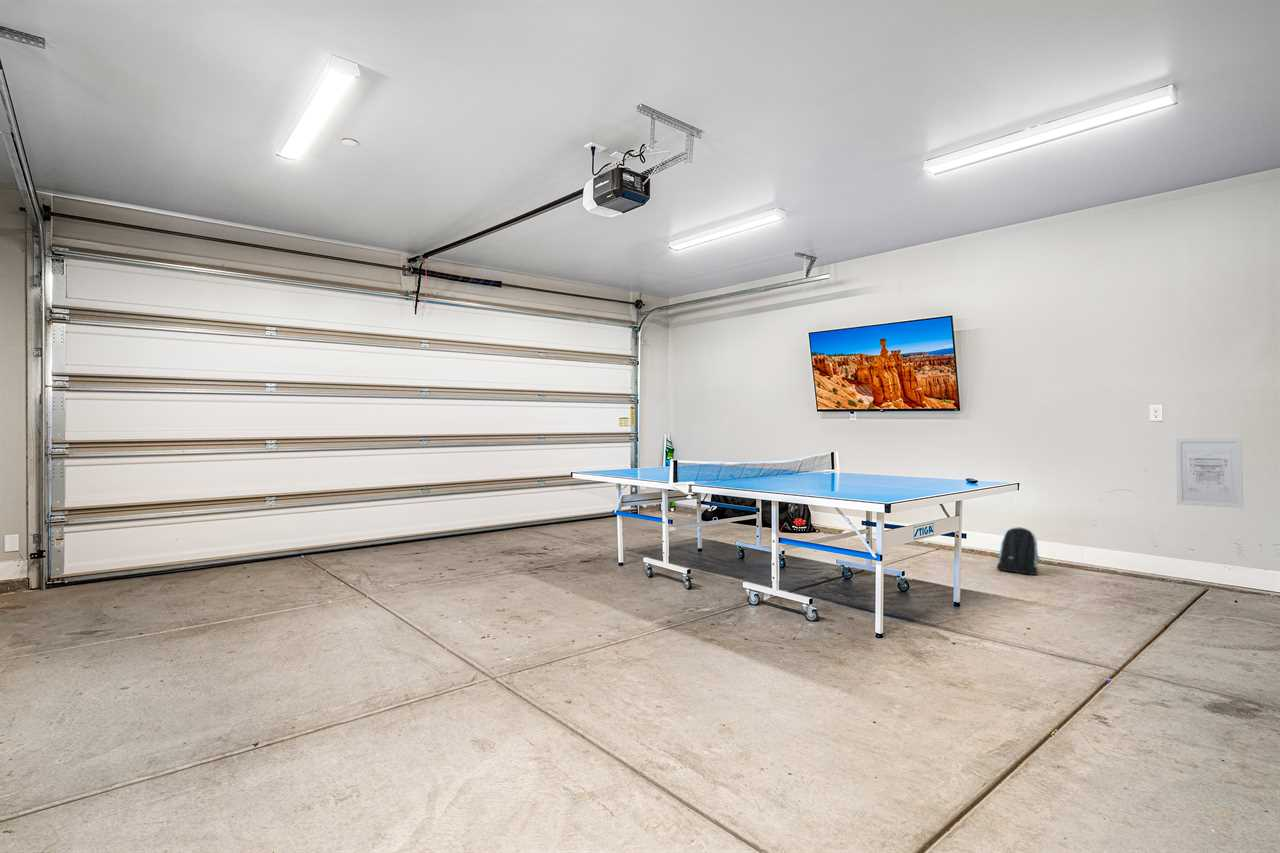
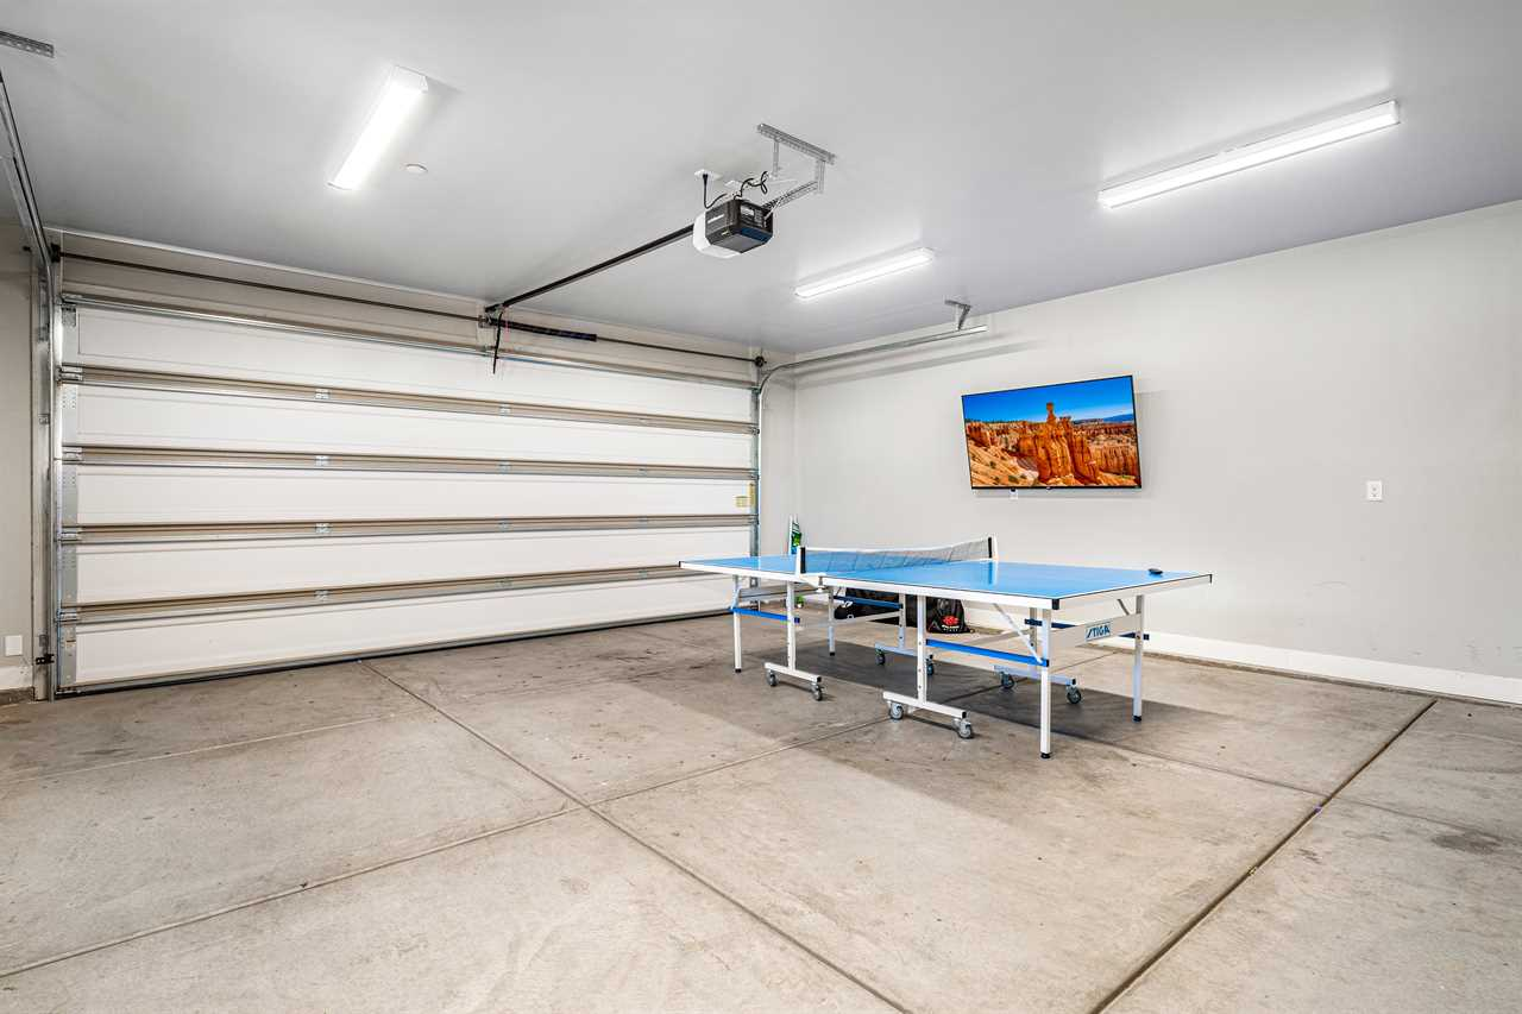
- backpack [996,526,1041,576]
- wall art [1175,437,1244,509]
